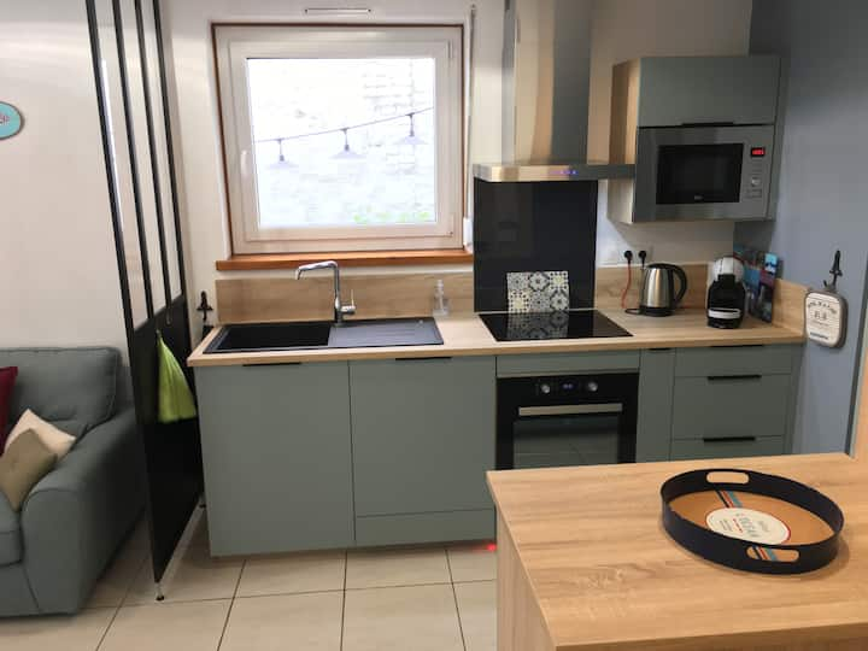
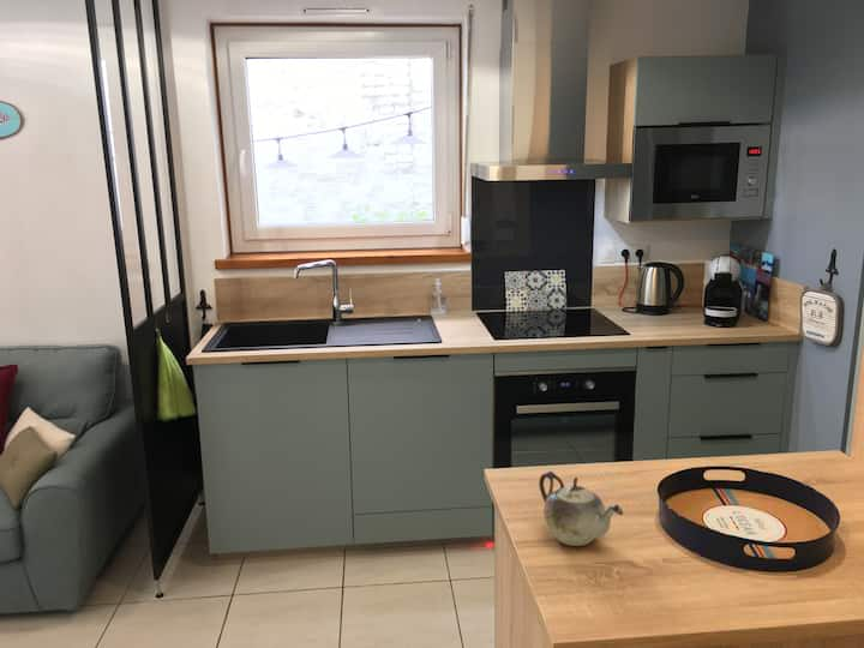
+ teapot [538,470,624,547]
